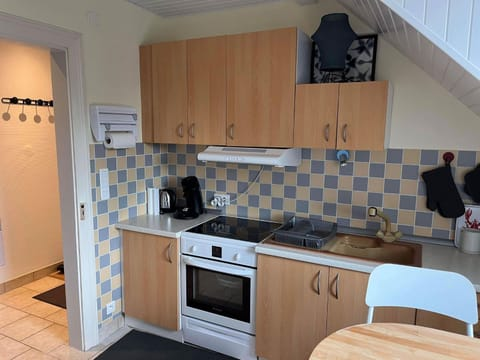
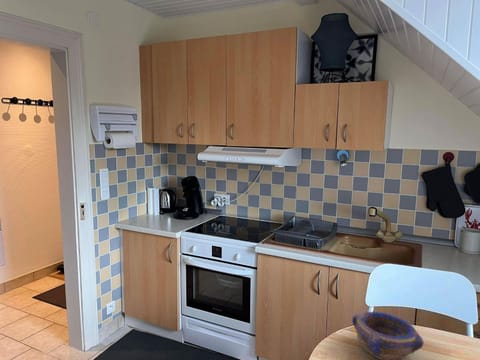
+ bowl [351,311,425,360]
